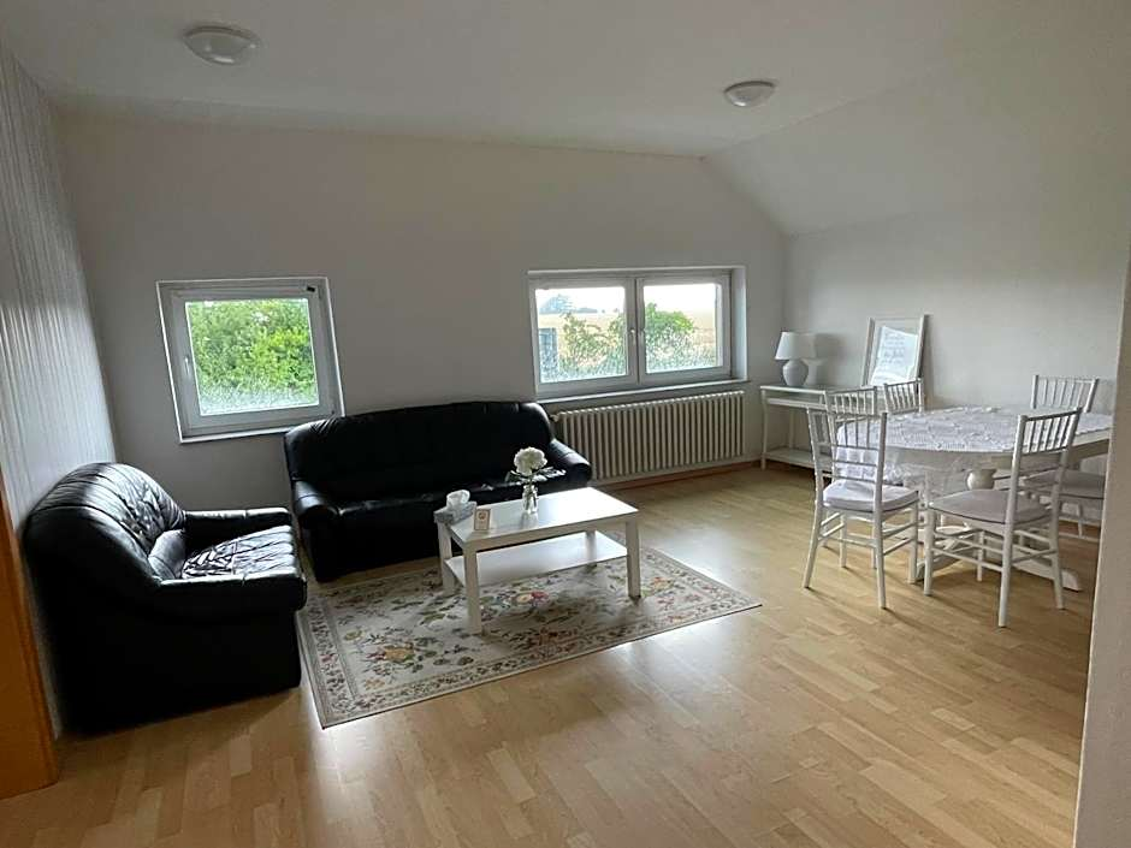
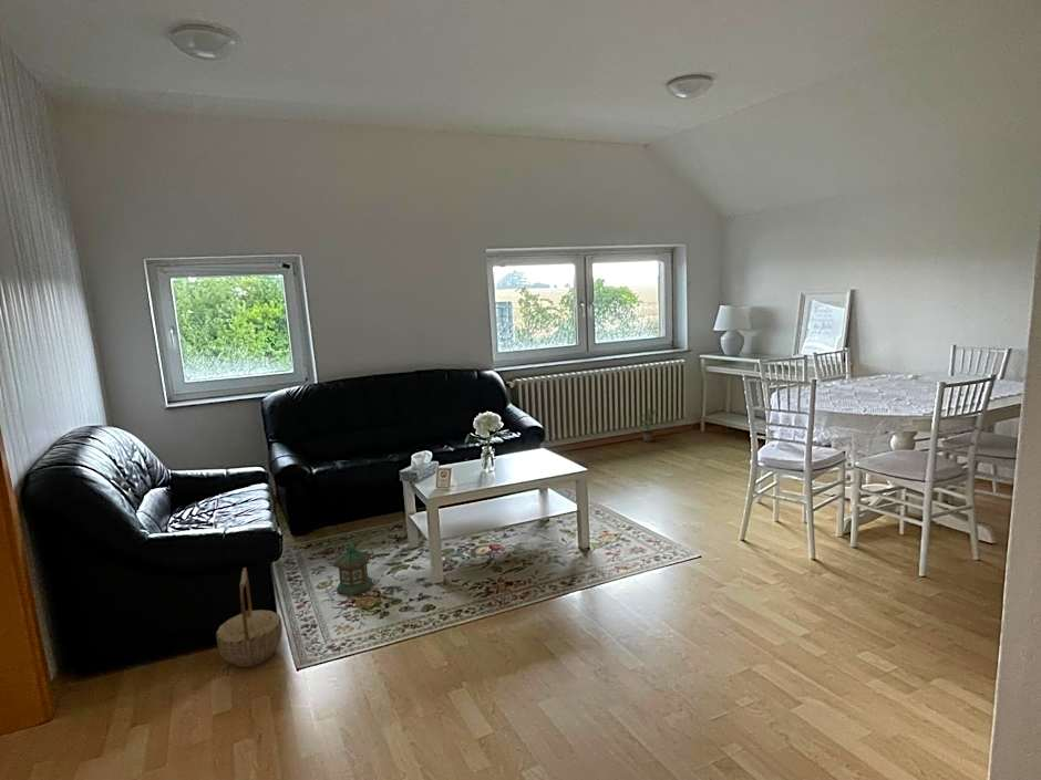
+ lantern [329,532,375,596]
+ basket [215,566,284,669]
+ potted plant [638,405,662,444]
